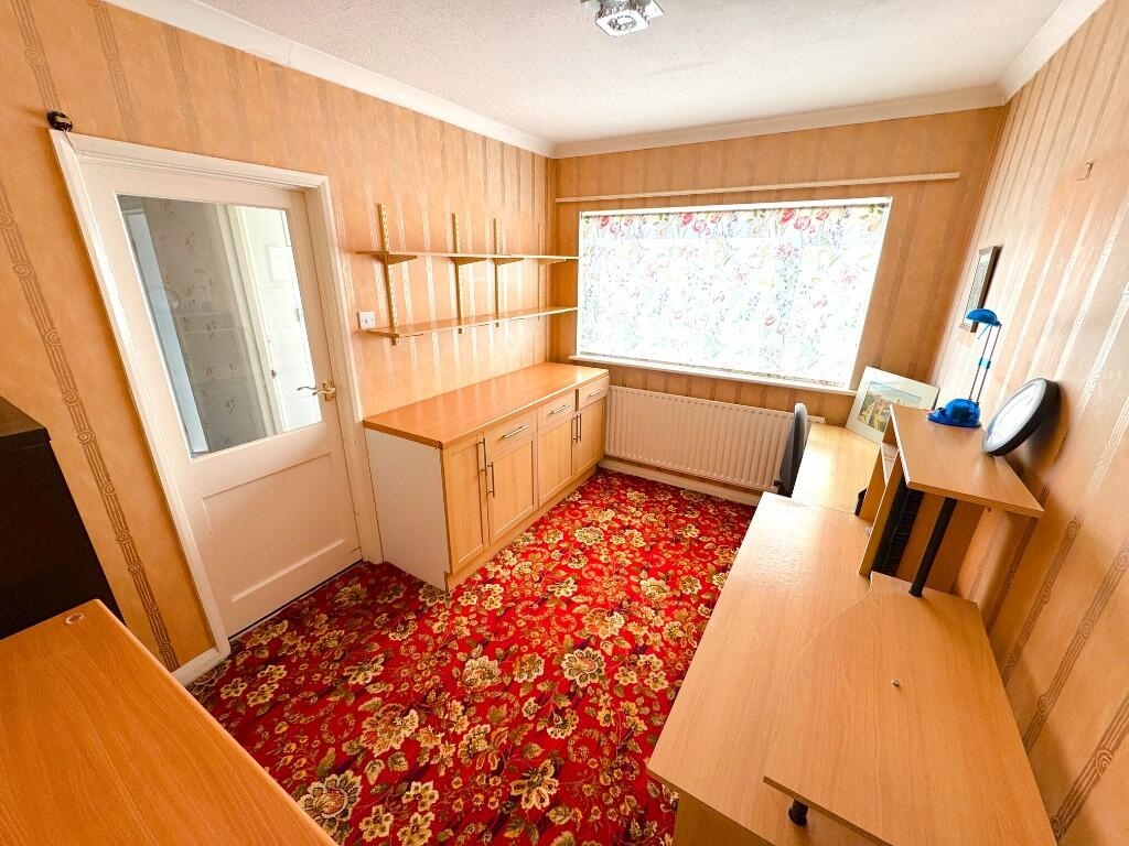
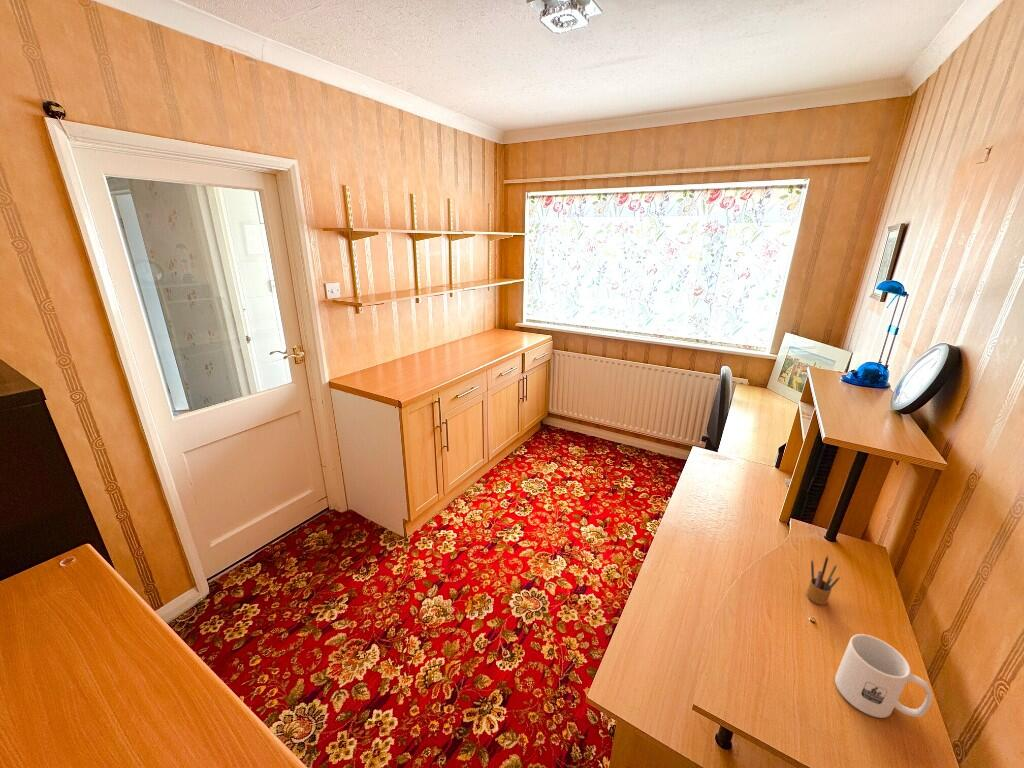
+ mug [834,633,933,719]
+ pencil box [805,555,841,606]
